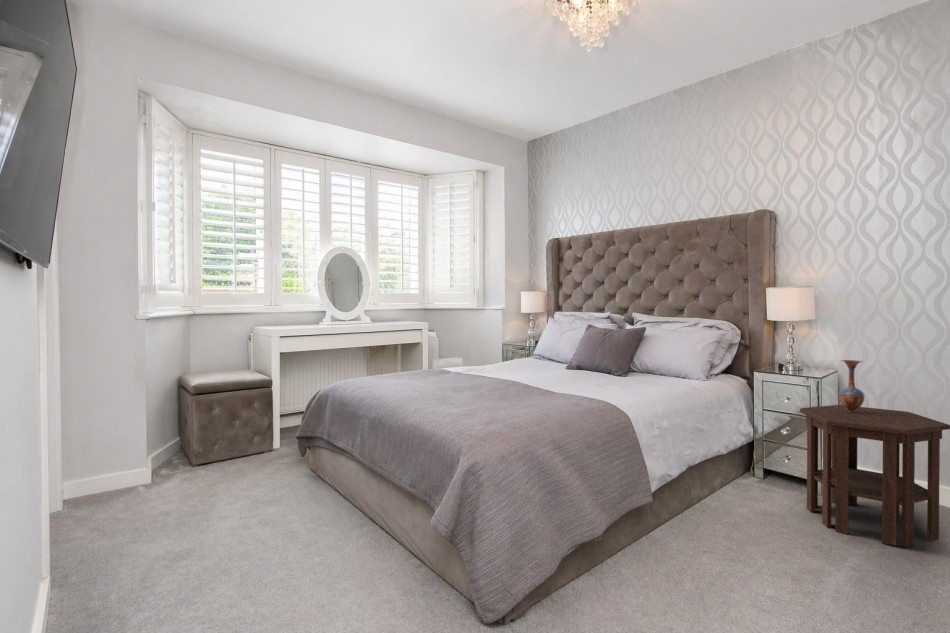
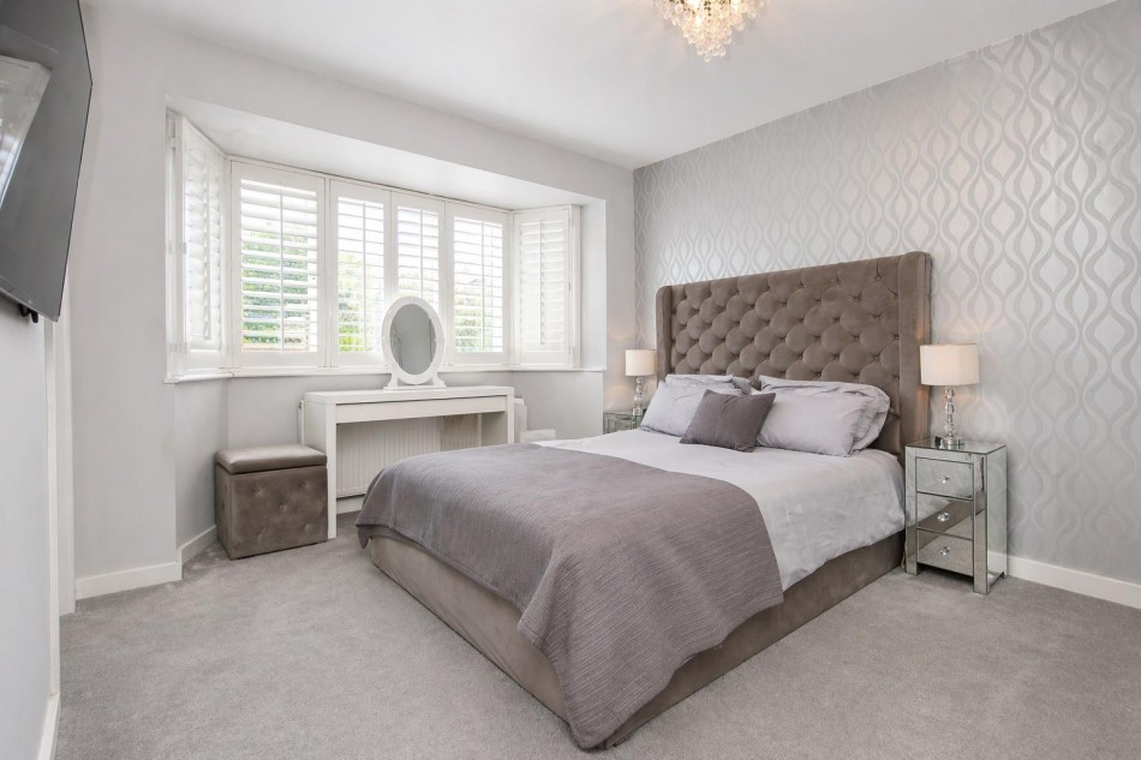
- side table [799,404,950,548]
- vase [838,359,866,412]
